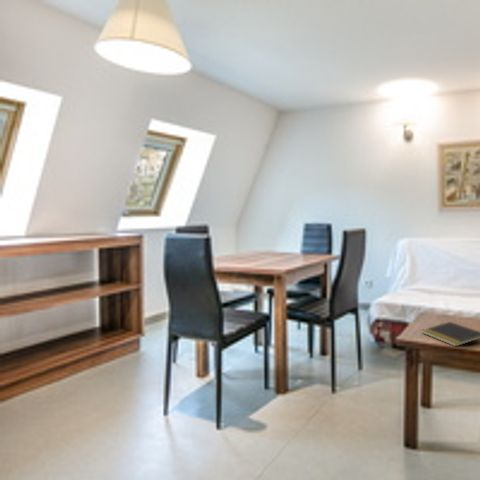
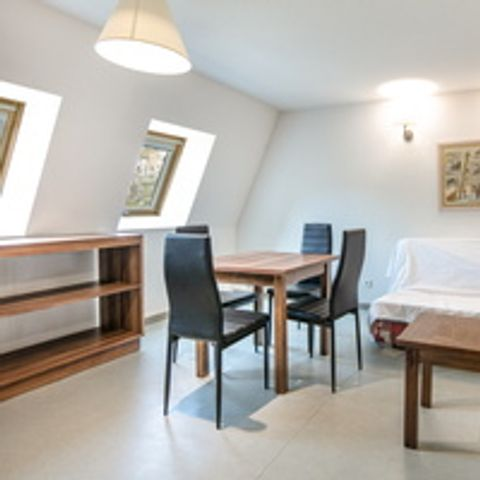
- notepad [421,321,480,347]
